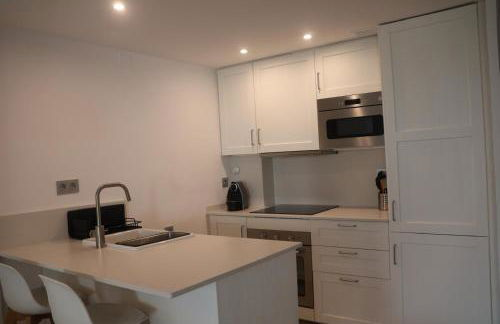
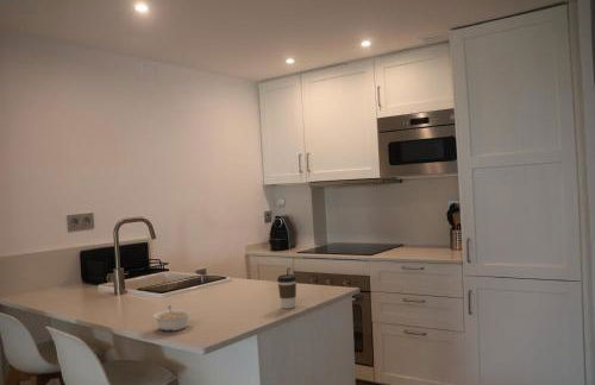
+ coffee cup [276,273,298,310]
+ legume [152,304,192,333]
